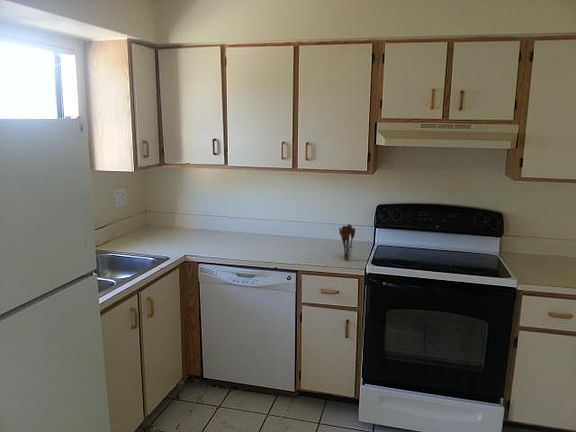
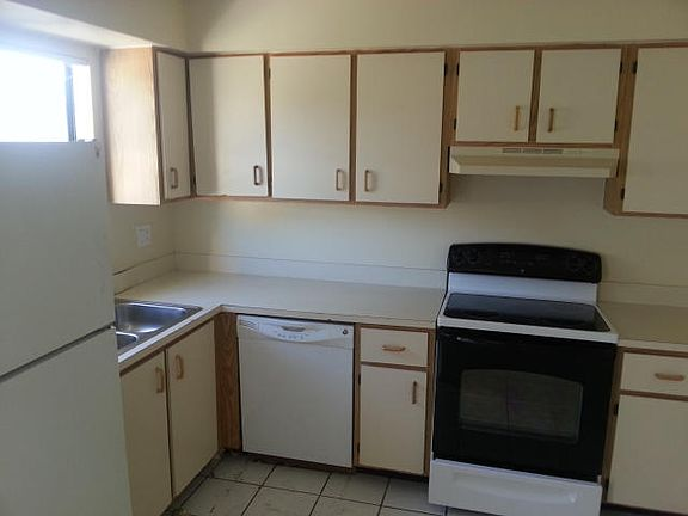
- utensil holder [338,223,356,261]
